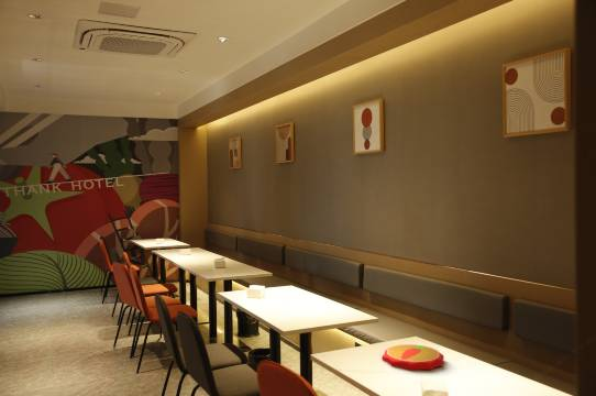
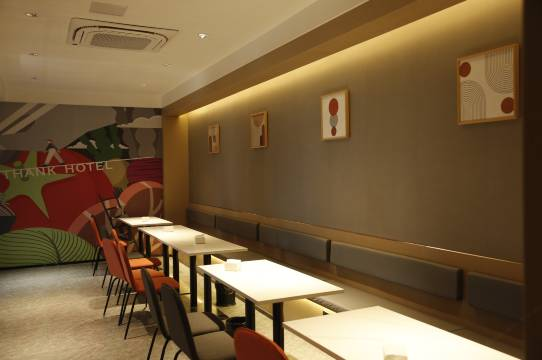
- plate [380,343,445,372]
